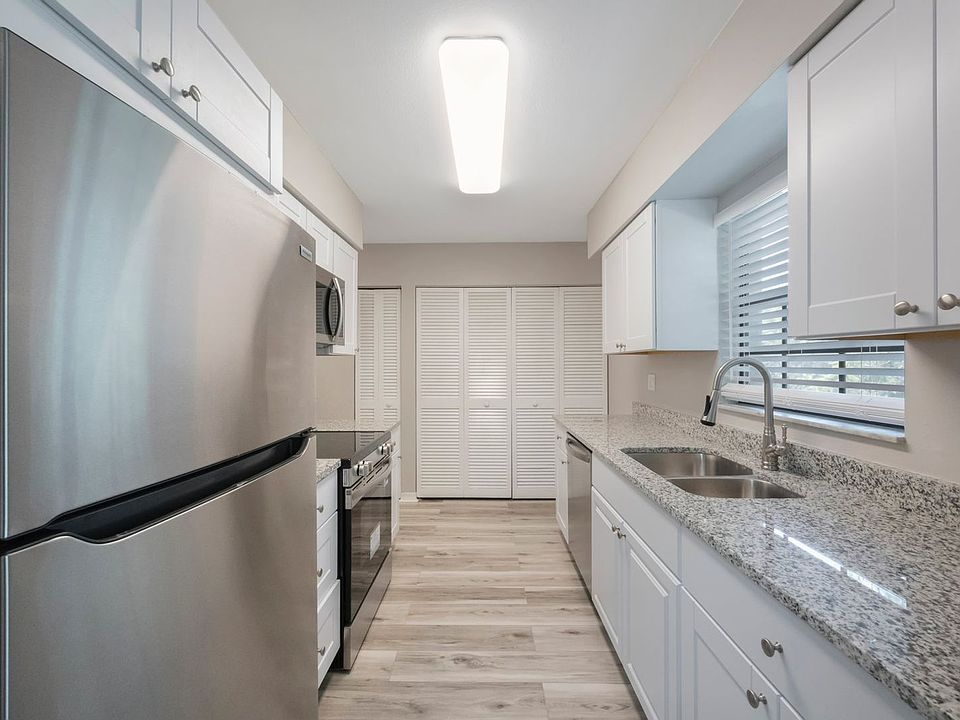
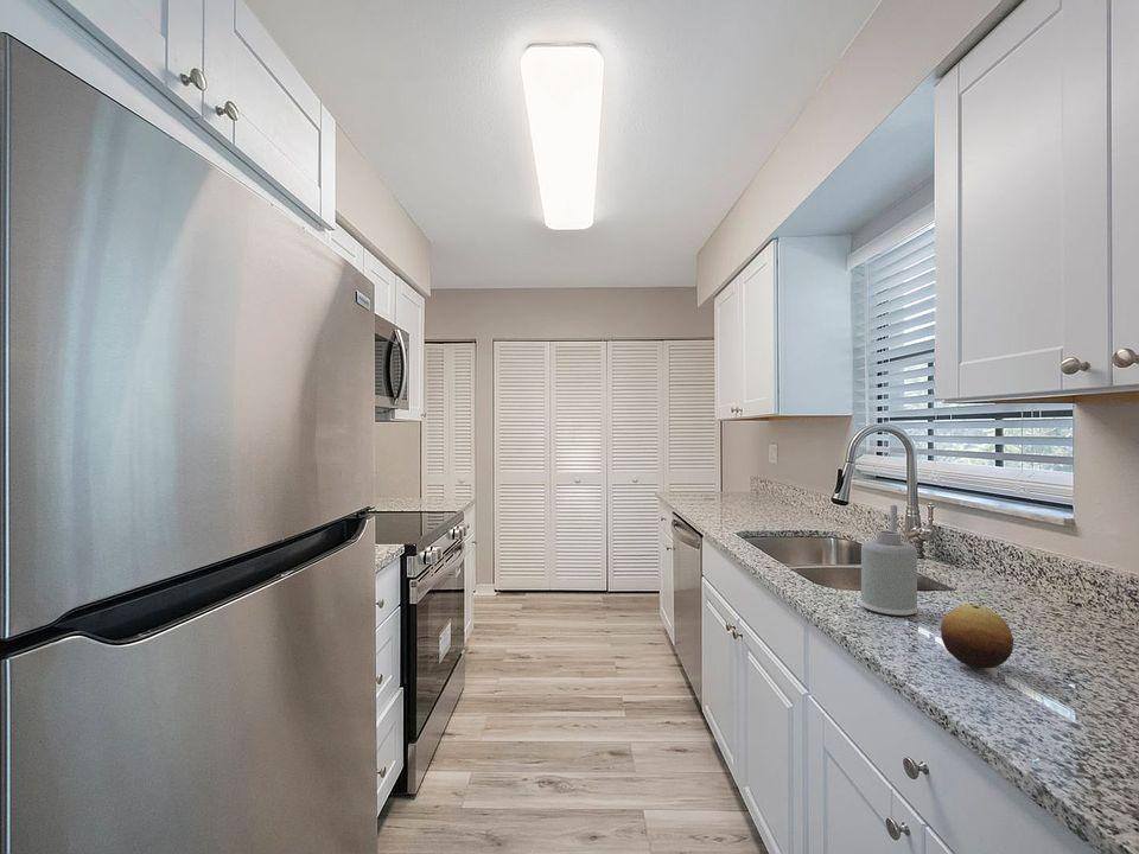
+ fruit [940,604,1014,670]
+ soap dispenser [860,504,918,618]
